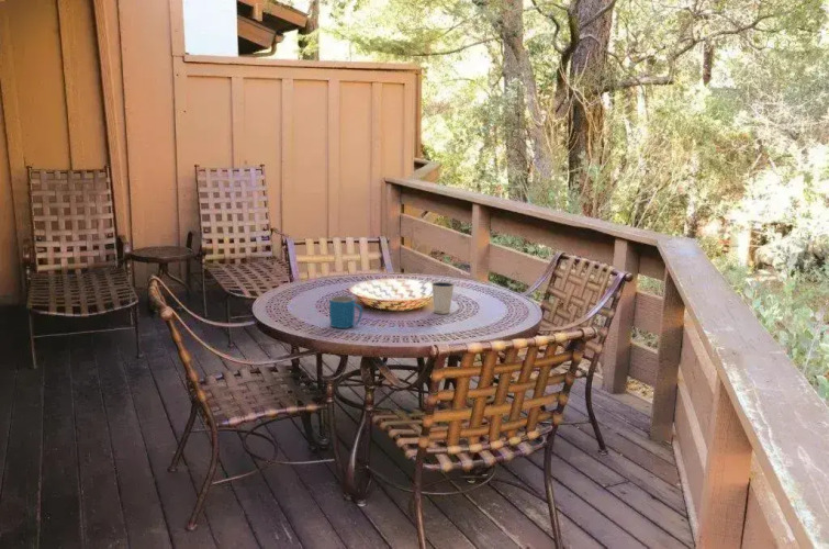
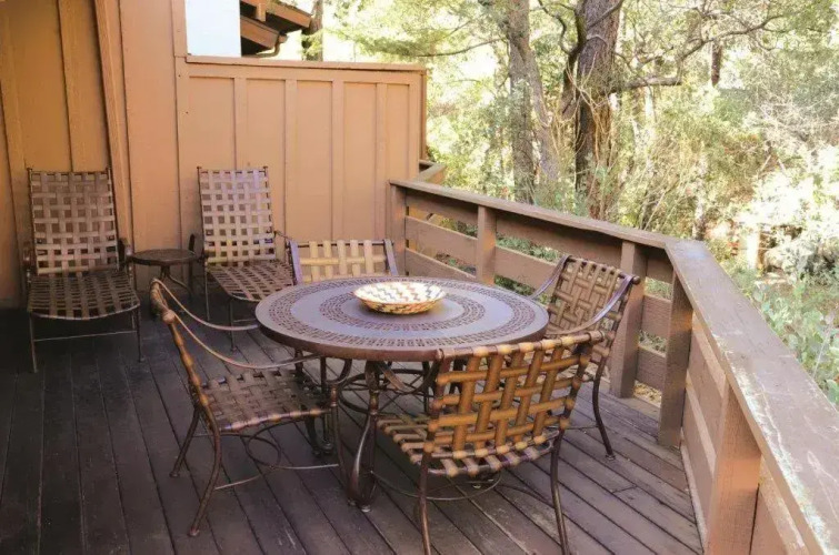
- dixie cup [430,281,456,315]
- mug [328,295,363,329]
